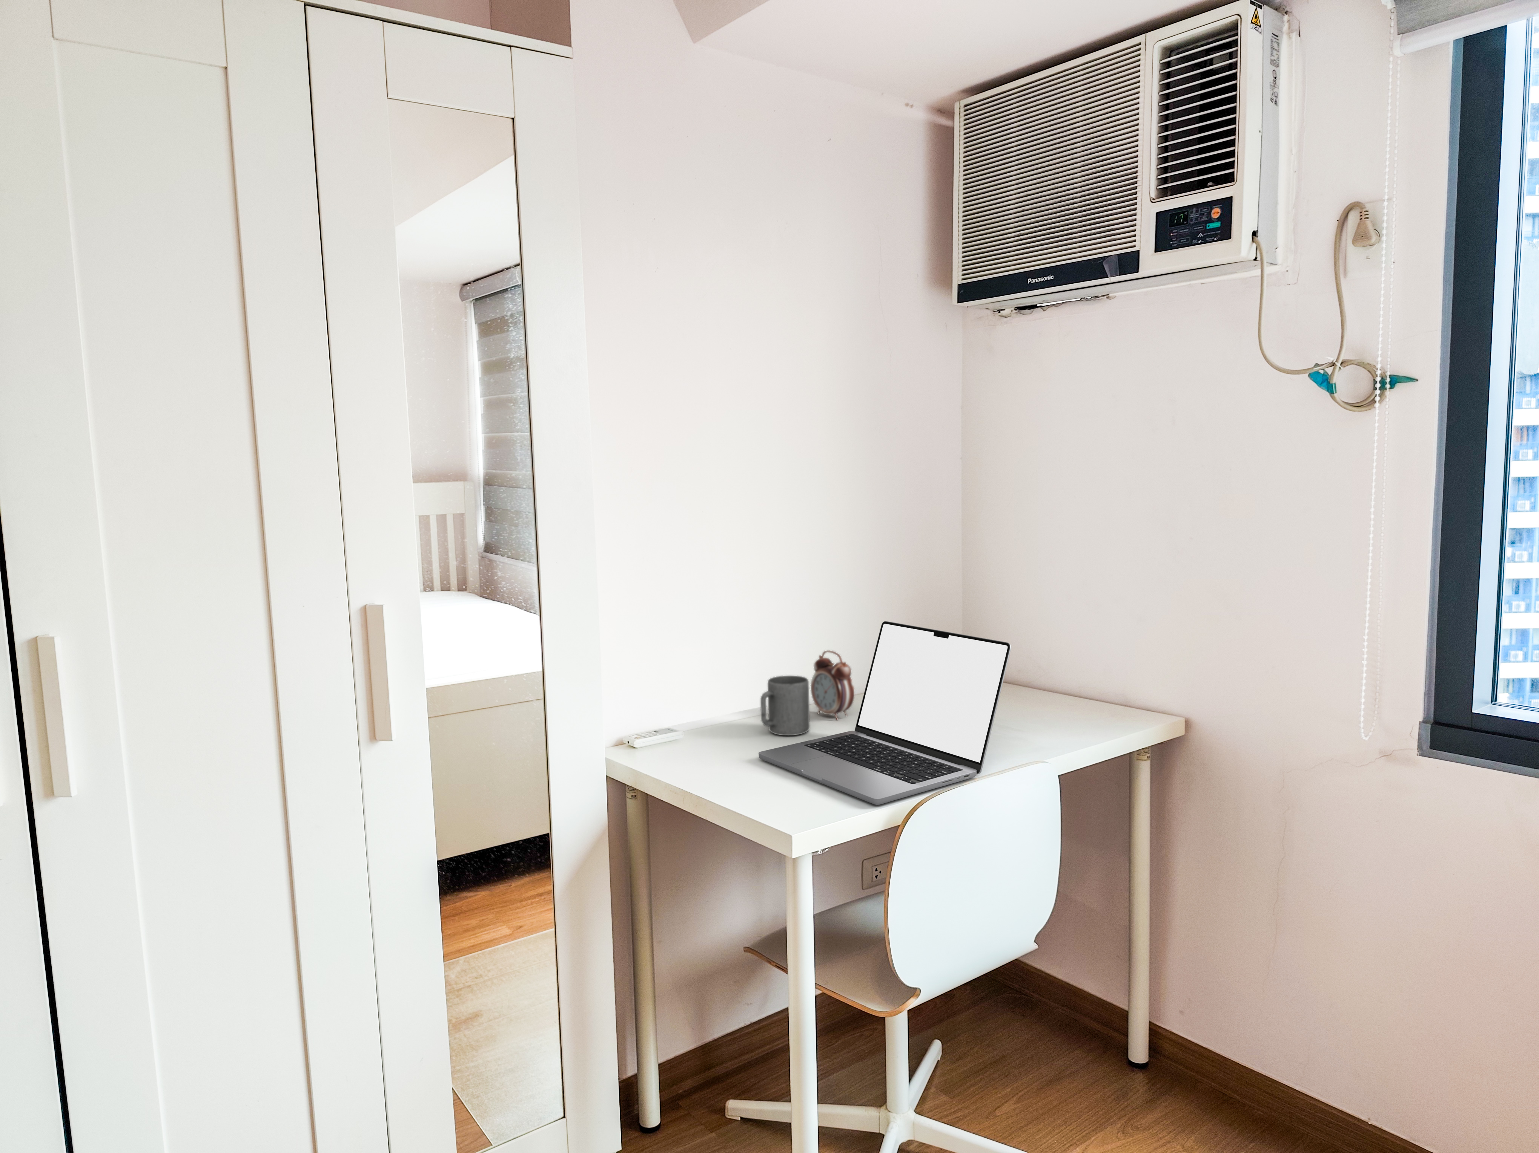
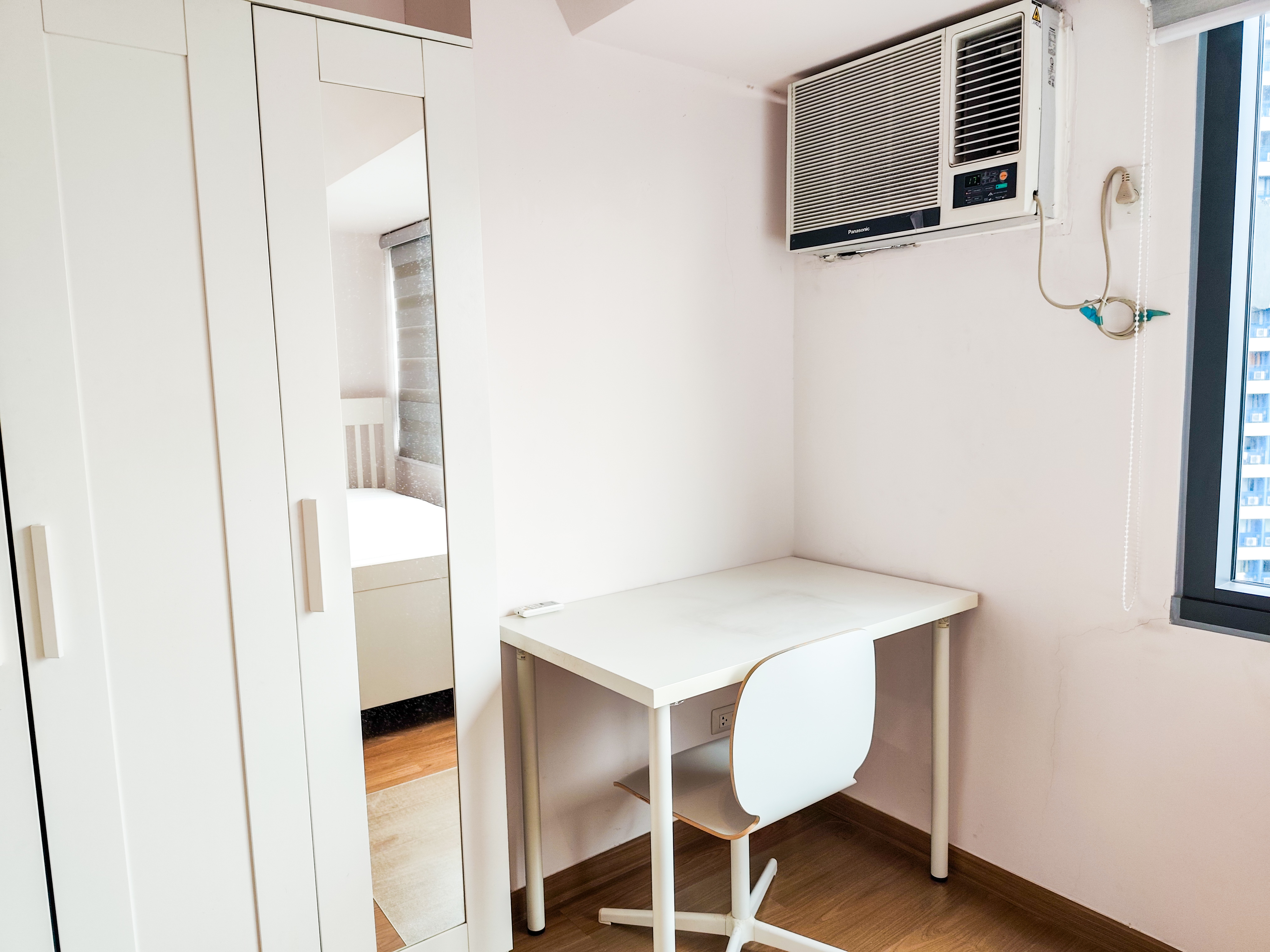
- laptop [759,621,1012,805]
- alarm clock [811,650,854,721]
- mug [760,676,811,736]
